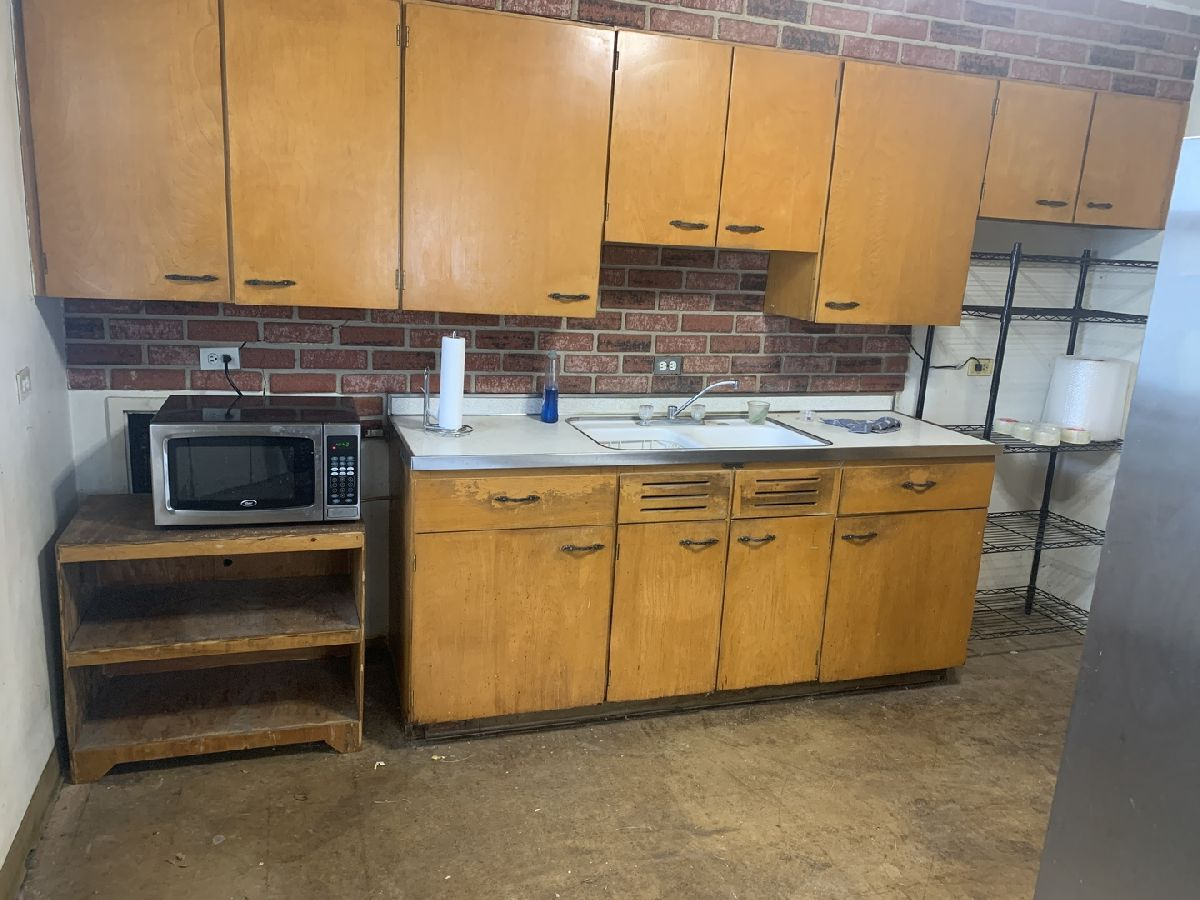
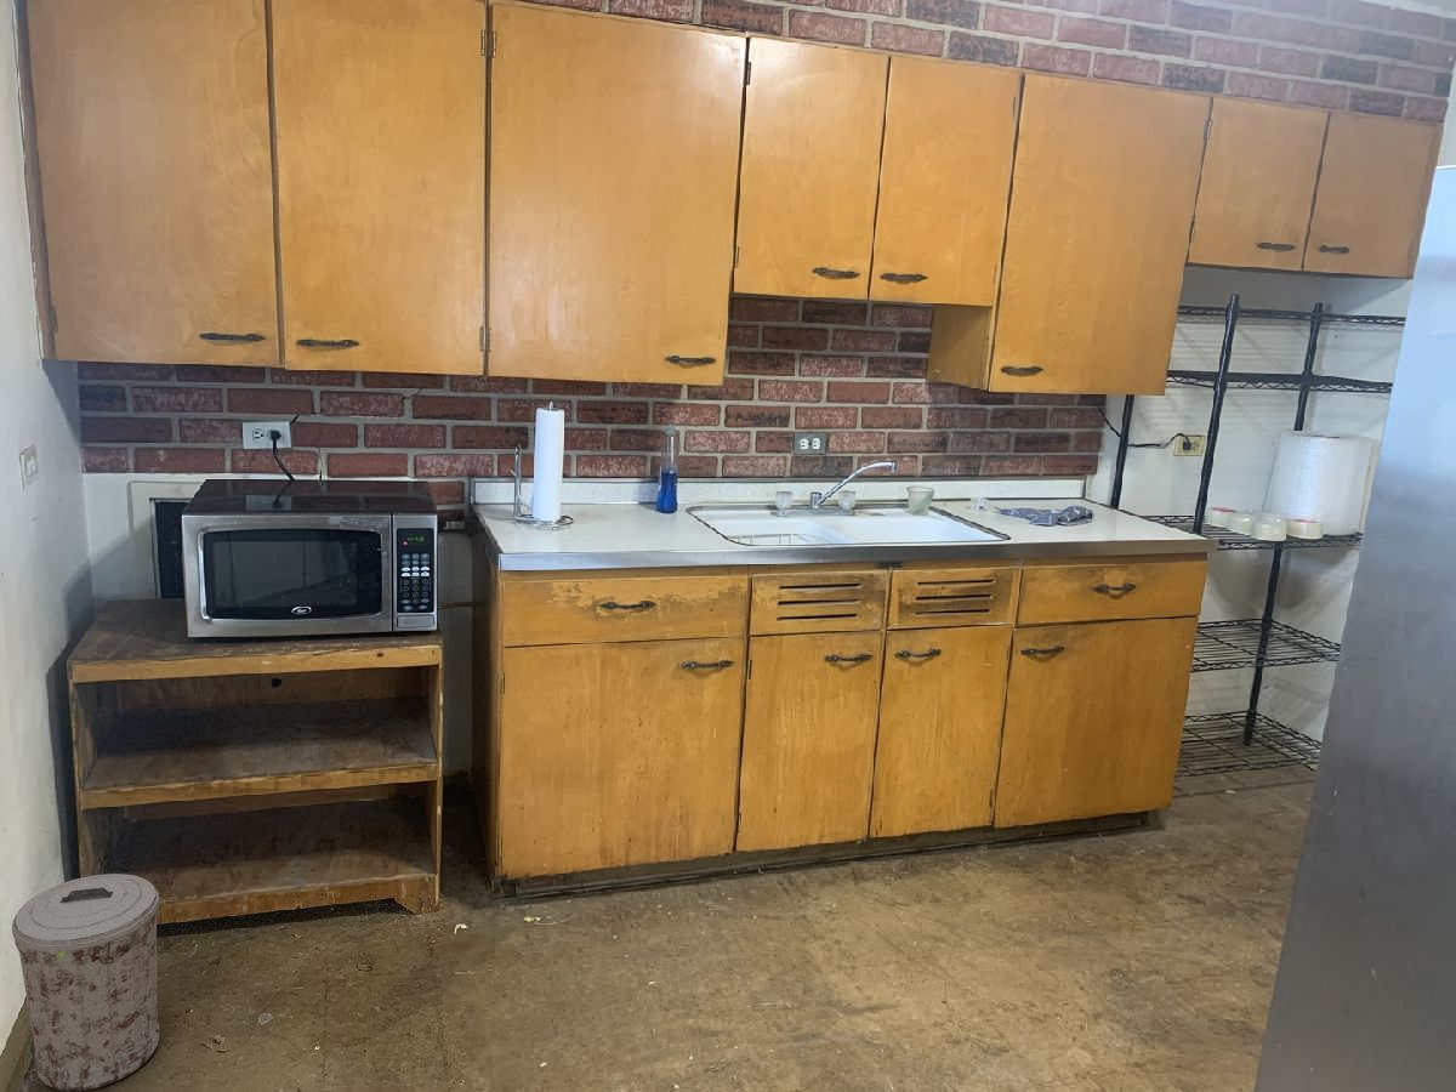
+ trash can [11,872,161,1092]
